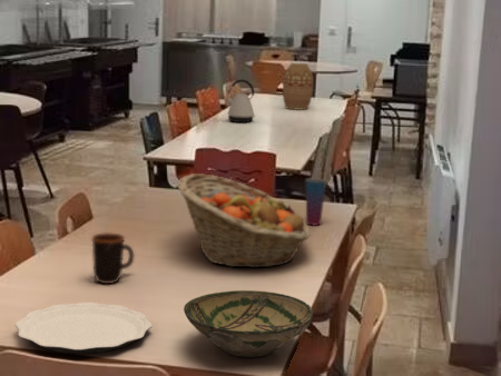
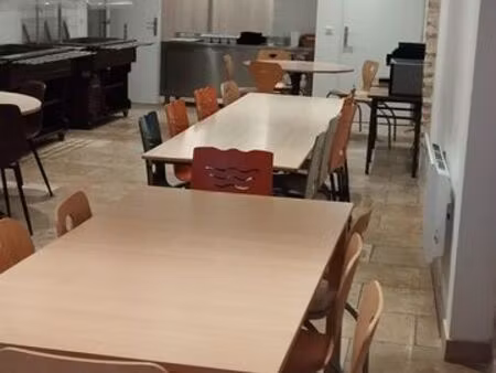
- fruit basket [177,172,311,268]
- bowl [183,289,314,358]
- plate [14,301,153,355]
- cup [305,177,327,227]
- vase [282,62,314,111]
- kettle [226,78,256,123]
- mug [90,231,135,285]
